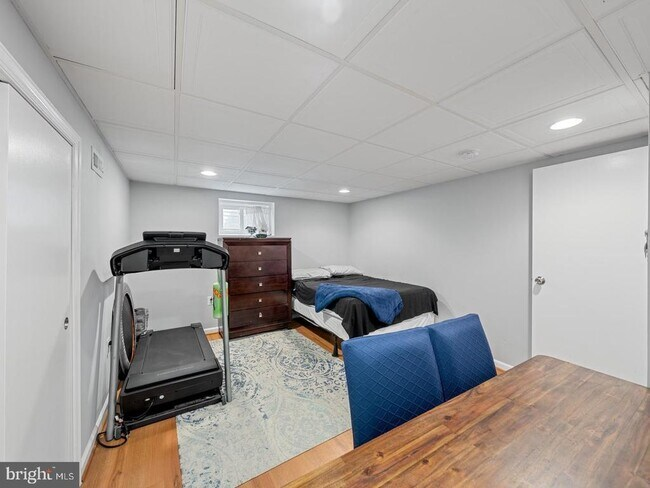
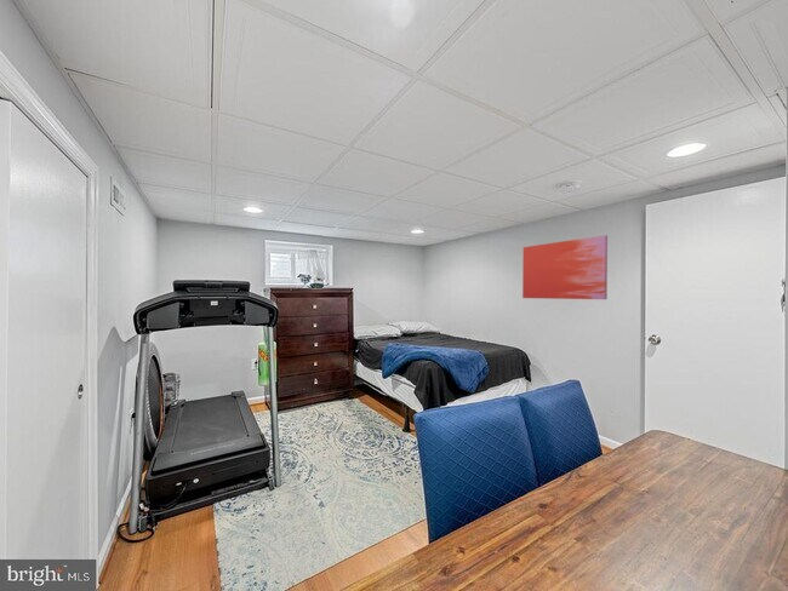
+ wall art [521,234,609,300]
